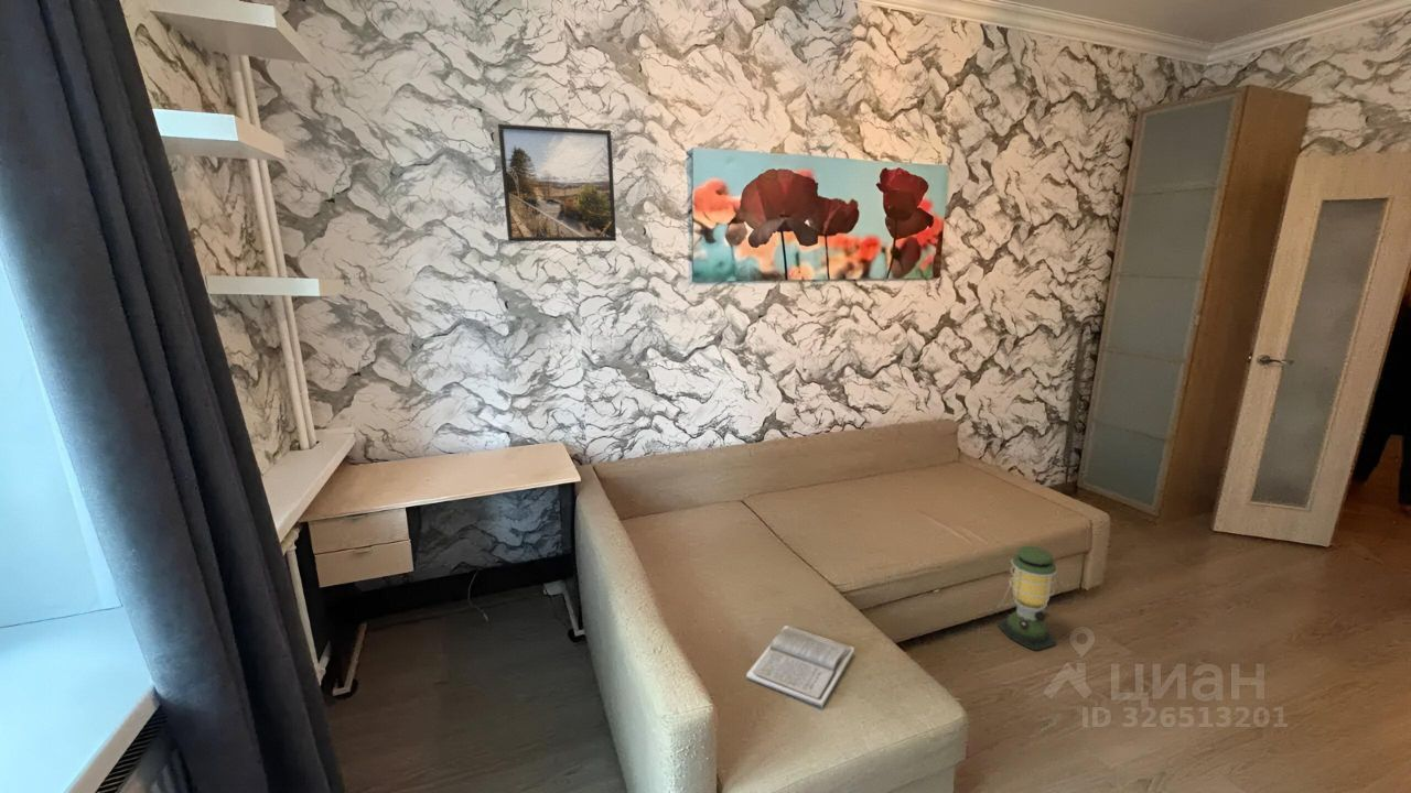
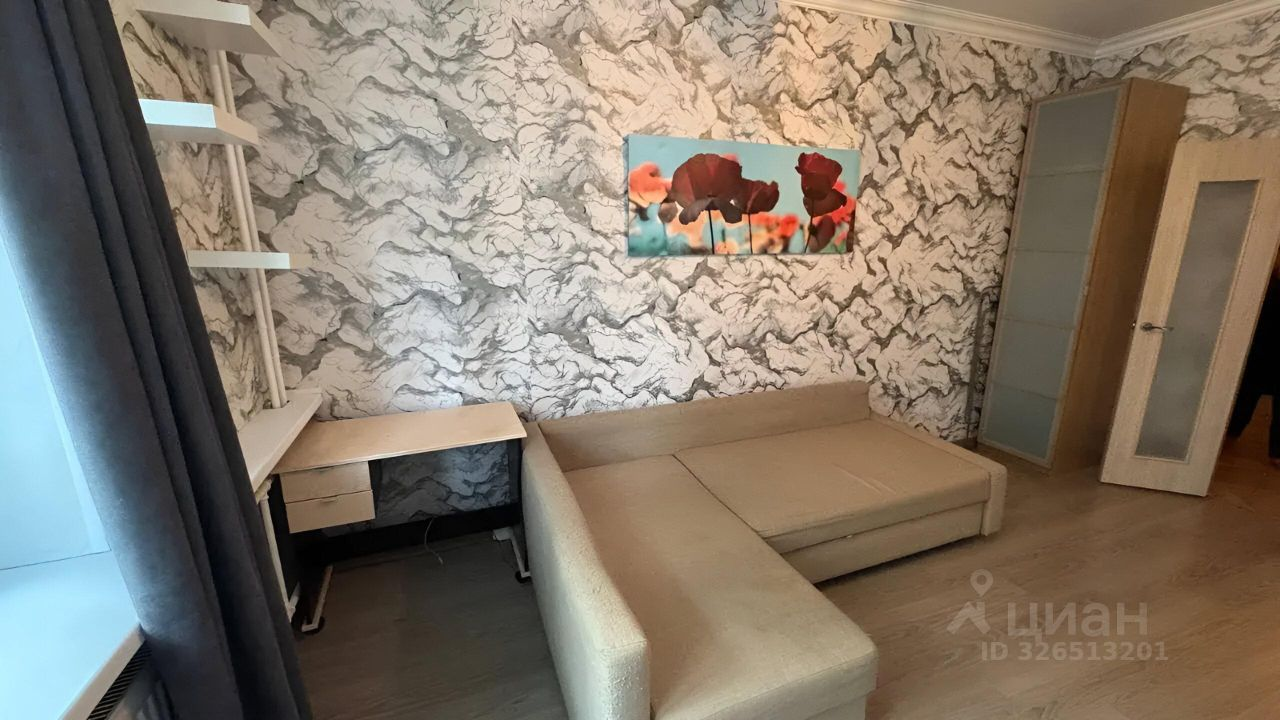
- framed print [497,122,617,242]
- book [745,624,855,708]
- lantern [995,545,1058,652]
